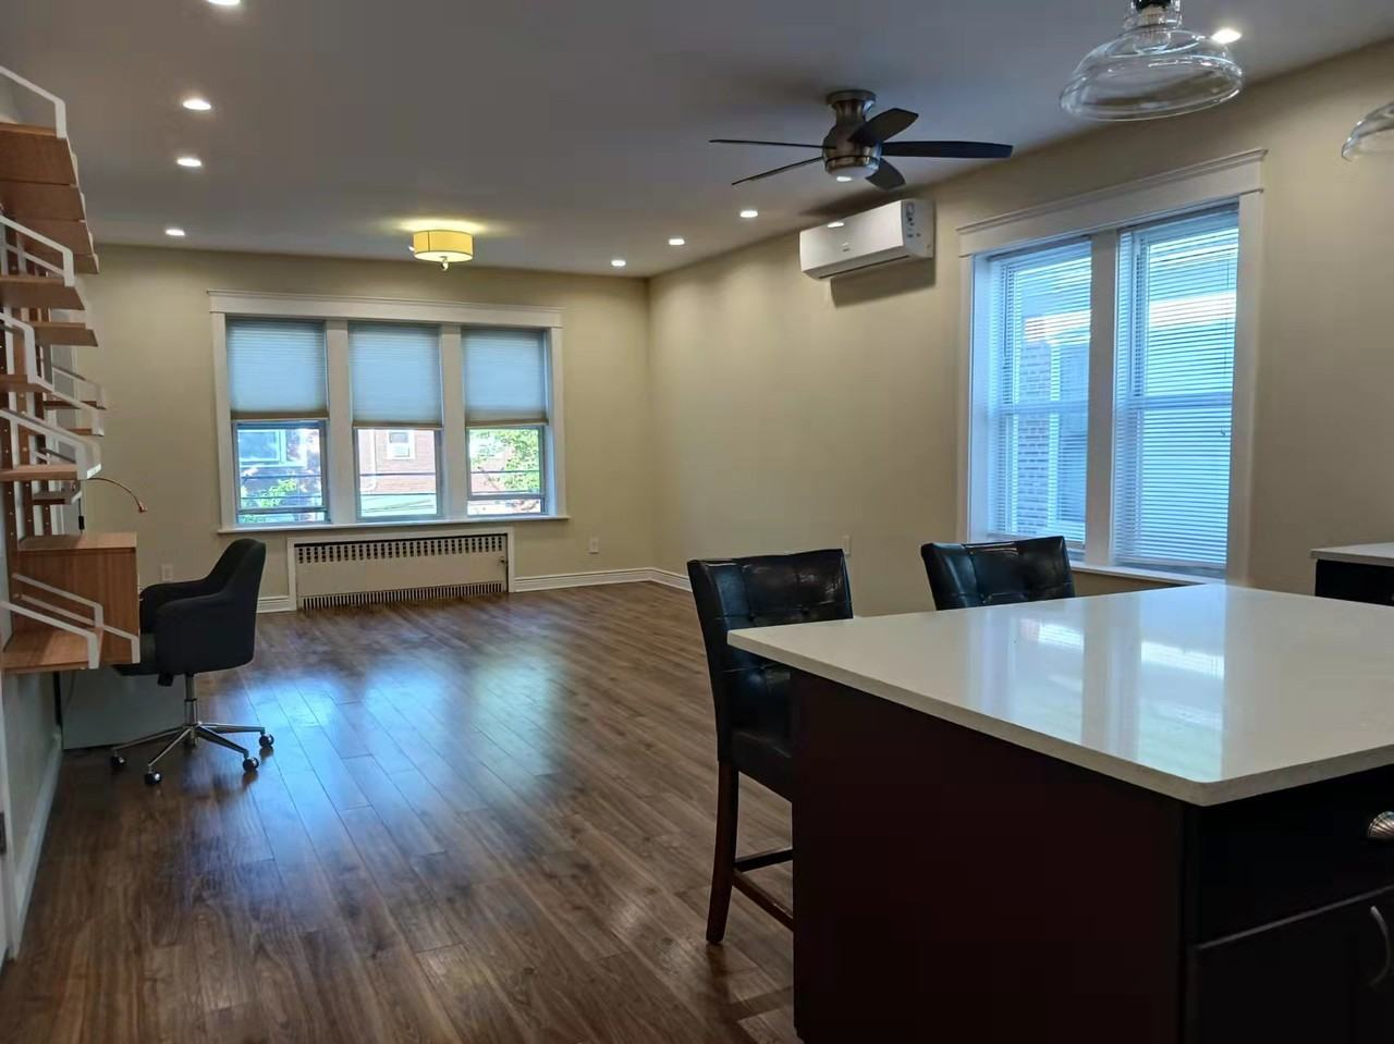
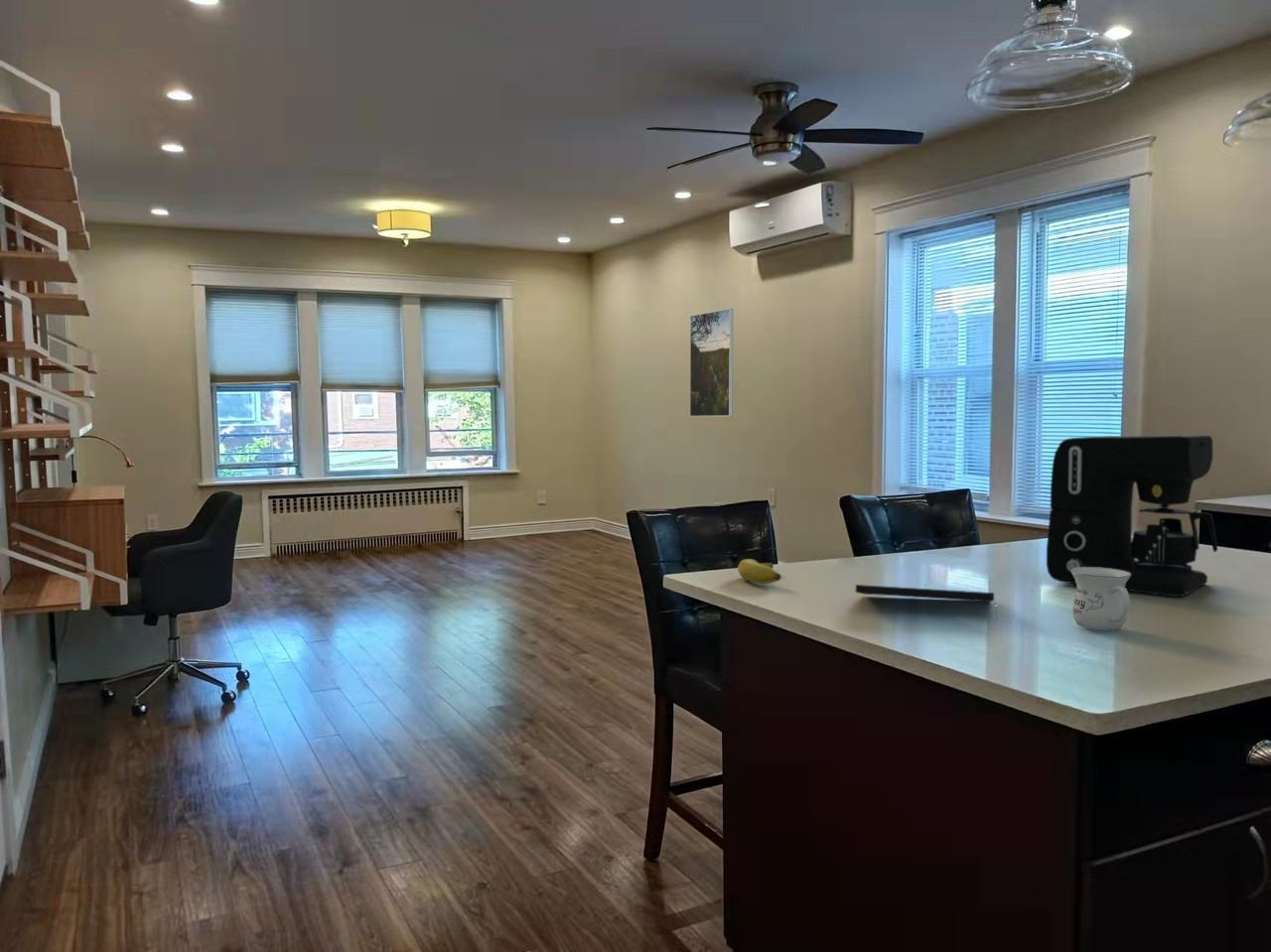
+ banana [737,558,782,585]
+ mug [1071,568,1131,632]
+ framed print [689,308,734,417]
+ coffee maker [1046,434,1218,598]
+ notepad [855,584,999,620]
